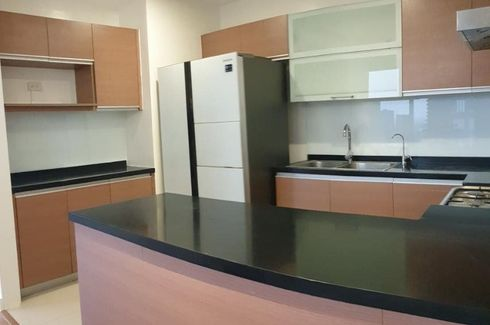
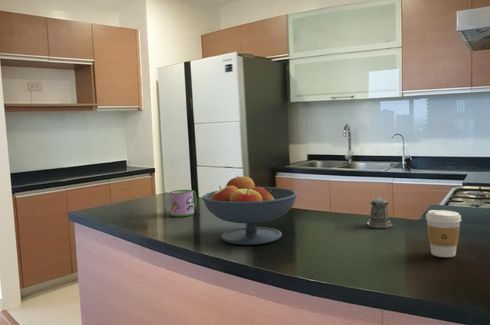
+ pepper shaker [366,196,393,229]
+ fruit bowl [201,175,298,246]
+ coffee cup [425,209,462,258]
+ mug [169,189,197,218]
